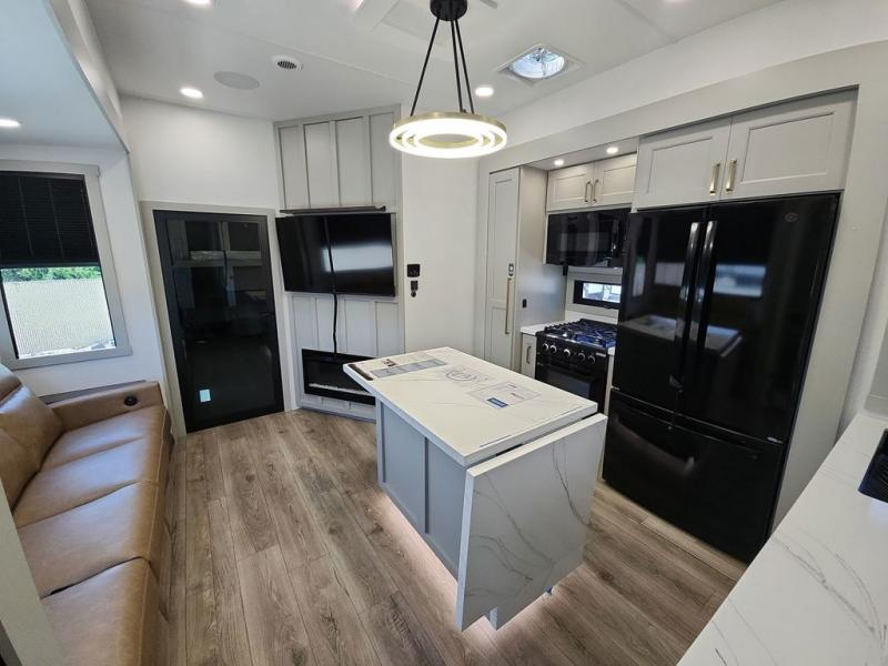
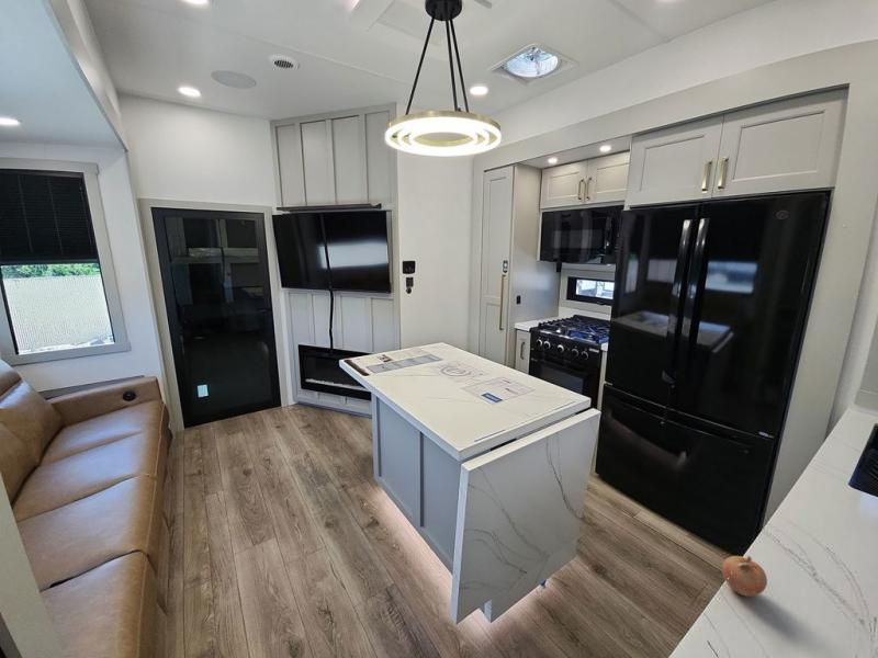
+ fruit [721,555,768,598]
